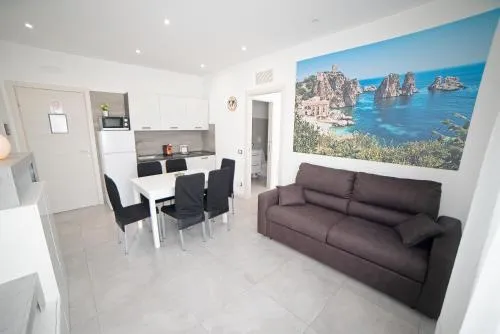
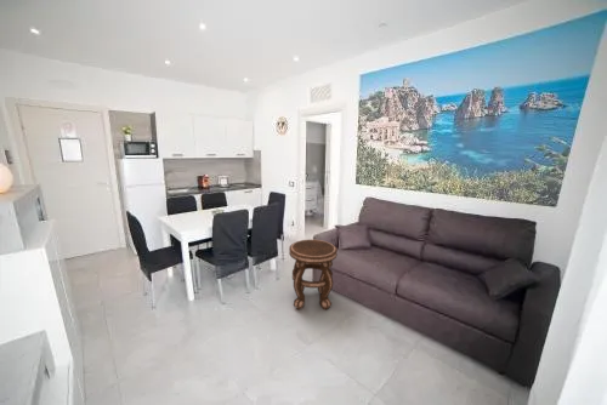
+ side table [288,239,339,310]
